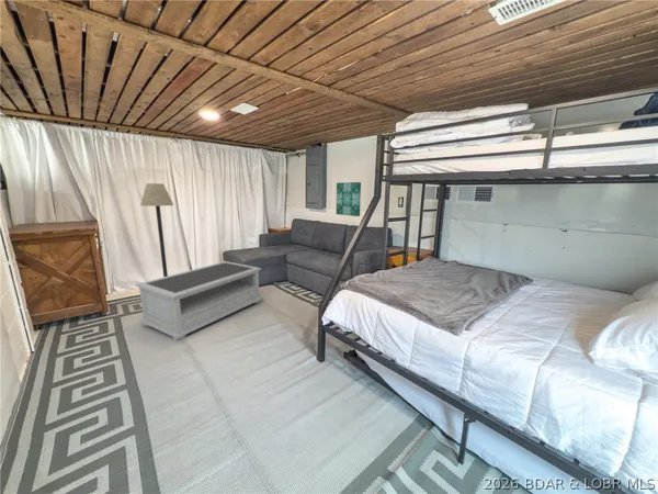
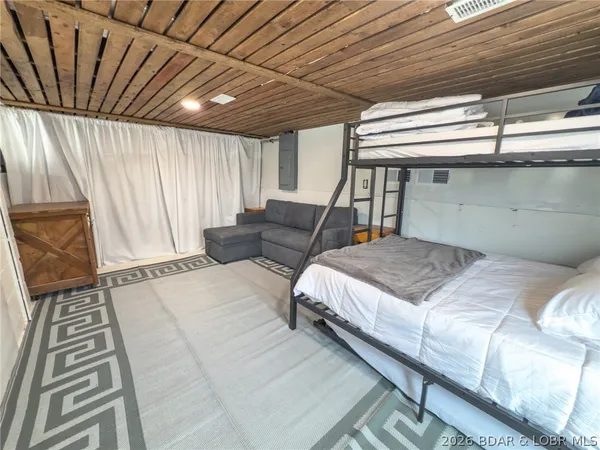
- floor lamp [139,182,174,278]
- wall art [336,181,362,217]
- coffee table [134,260,264,341]
